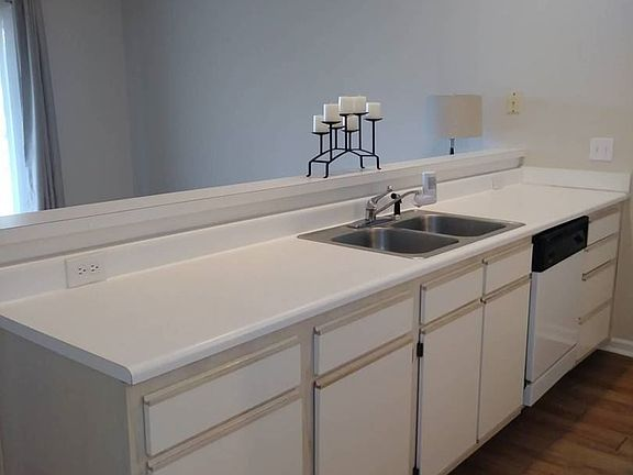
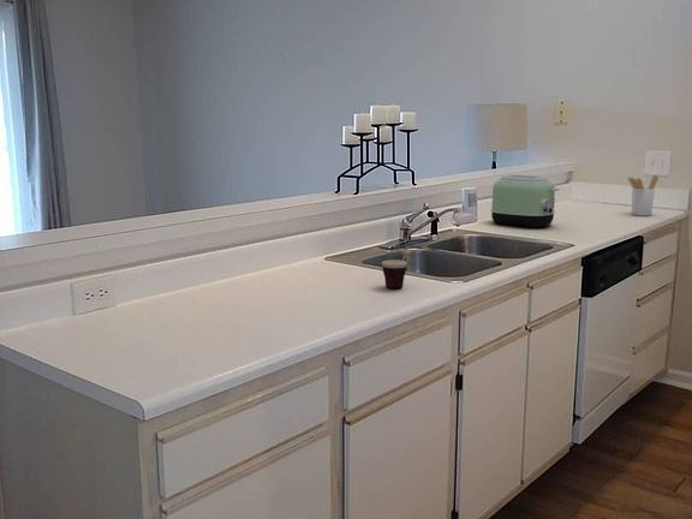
+ cup [381,240,420,290]
+ toaster [490,174,561,229]
+ utensil holder [627,174,660,217]
